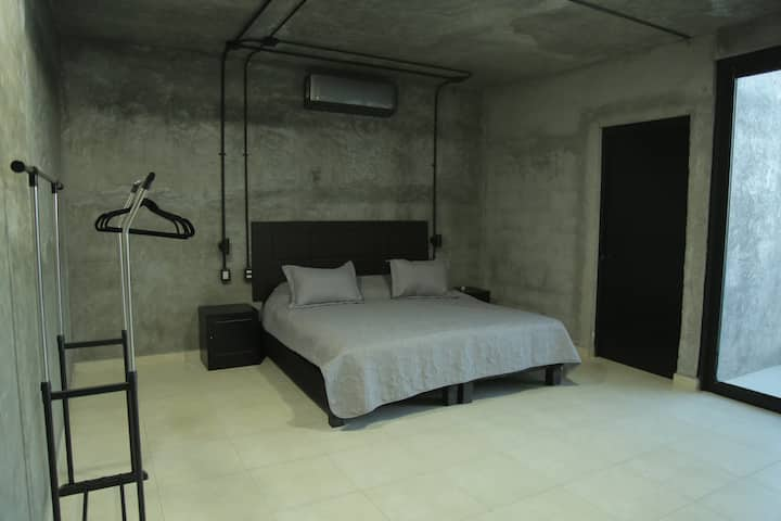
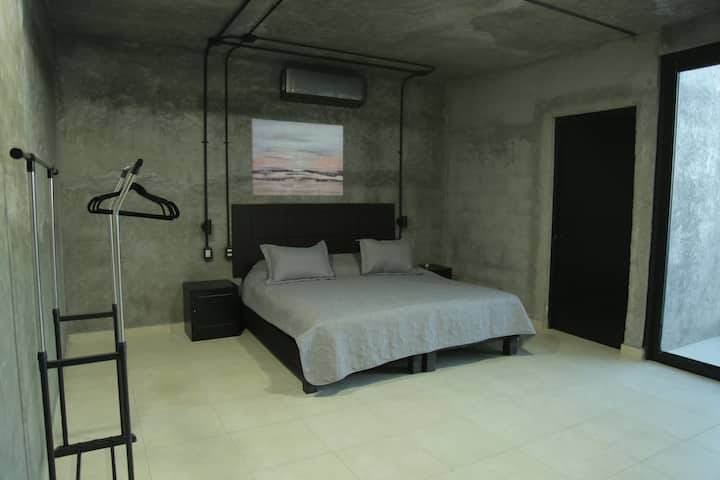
+ wall art [250,118,344,196]
